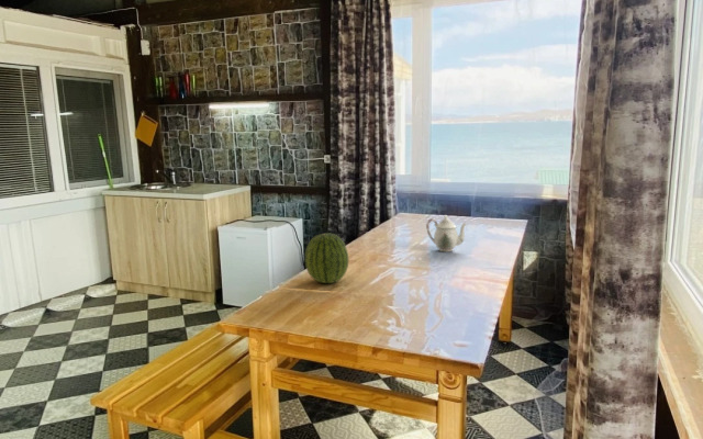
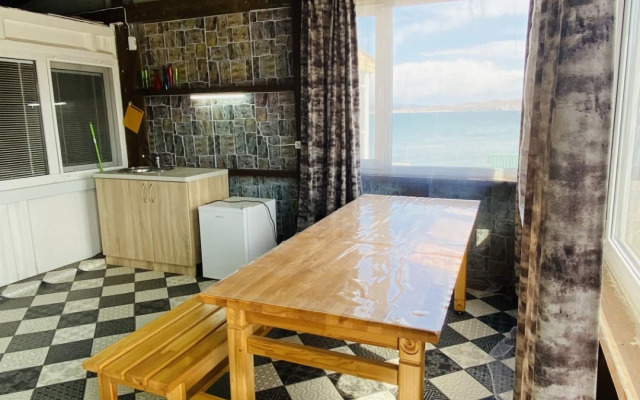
- fruit [304,232,349,284]
- teapot [425,214,469,252]
